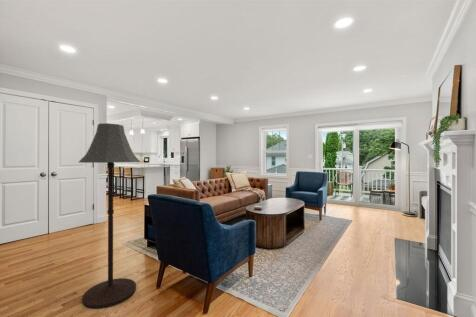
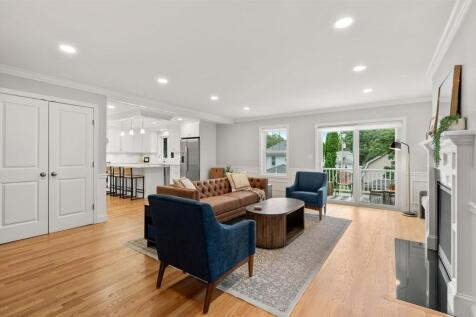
- floor lamp [78,122,141,310]
